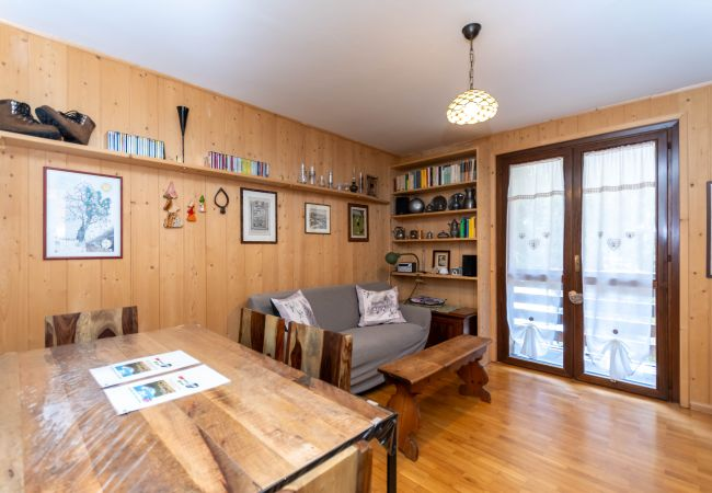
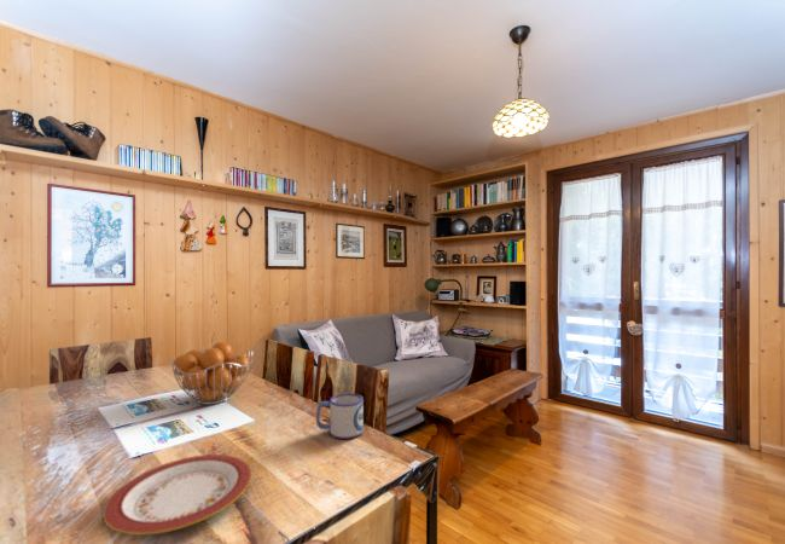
+ fruit basket [169,341,255,406]
+ mug [315,392,365,440]
+ plate [101,453,254,537]
